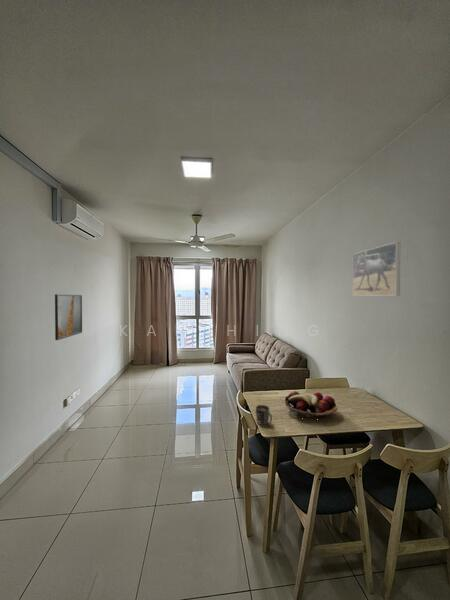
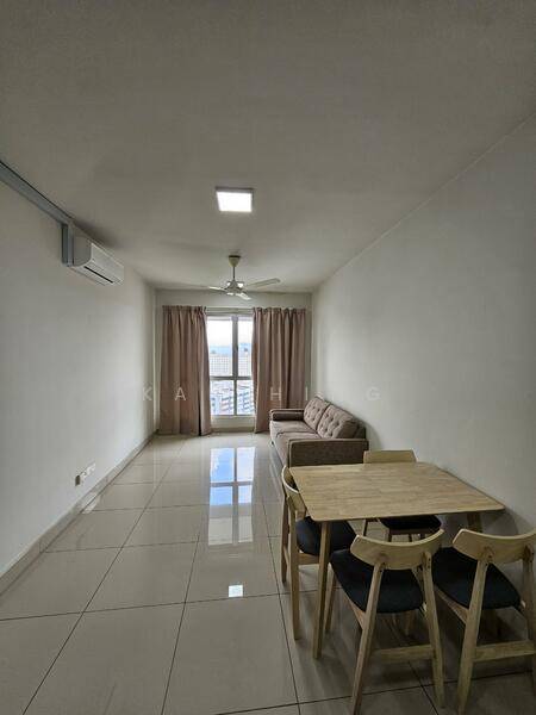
- fruit basket [284,390,339,419]
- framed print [352,241,401,297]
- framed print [54,293,83,341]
- mug [255,404,273,426]
